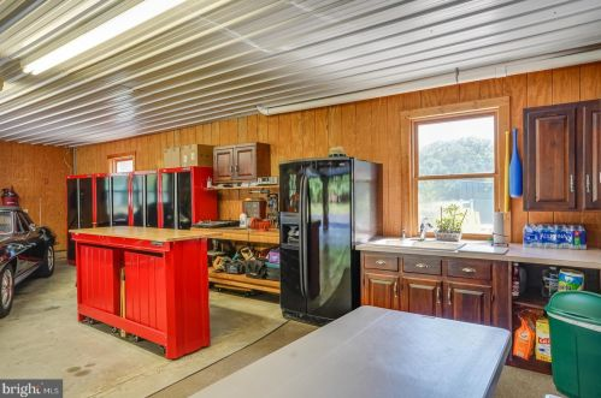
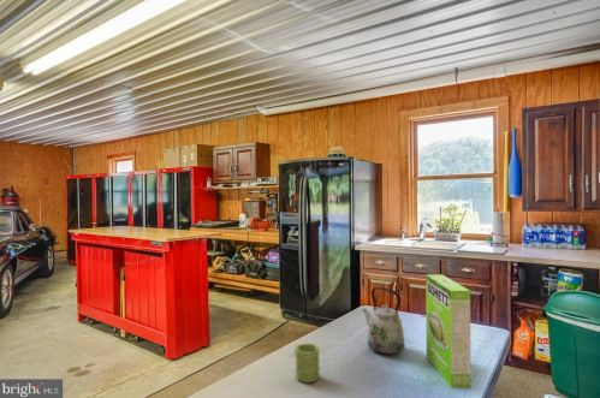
+ cake mix box [424,274,473,388]
+ mug [293,343,321,384]
+ kettle [361,286,406,356]
